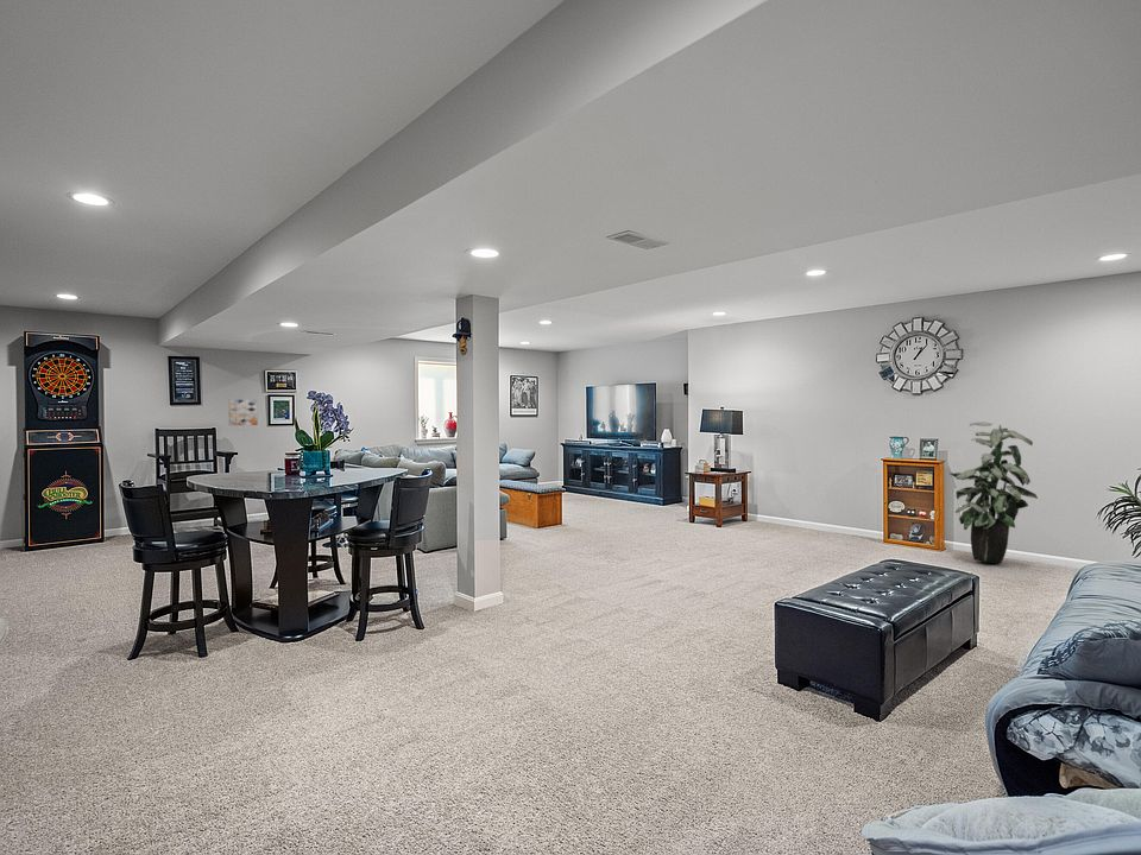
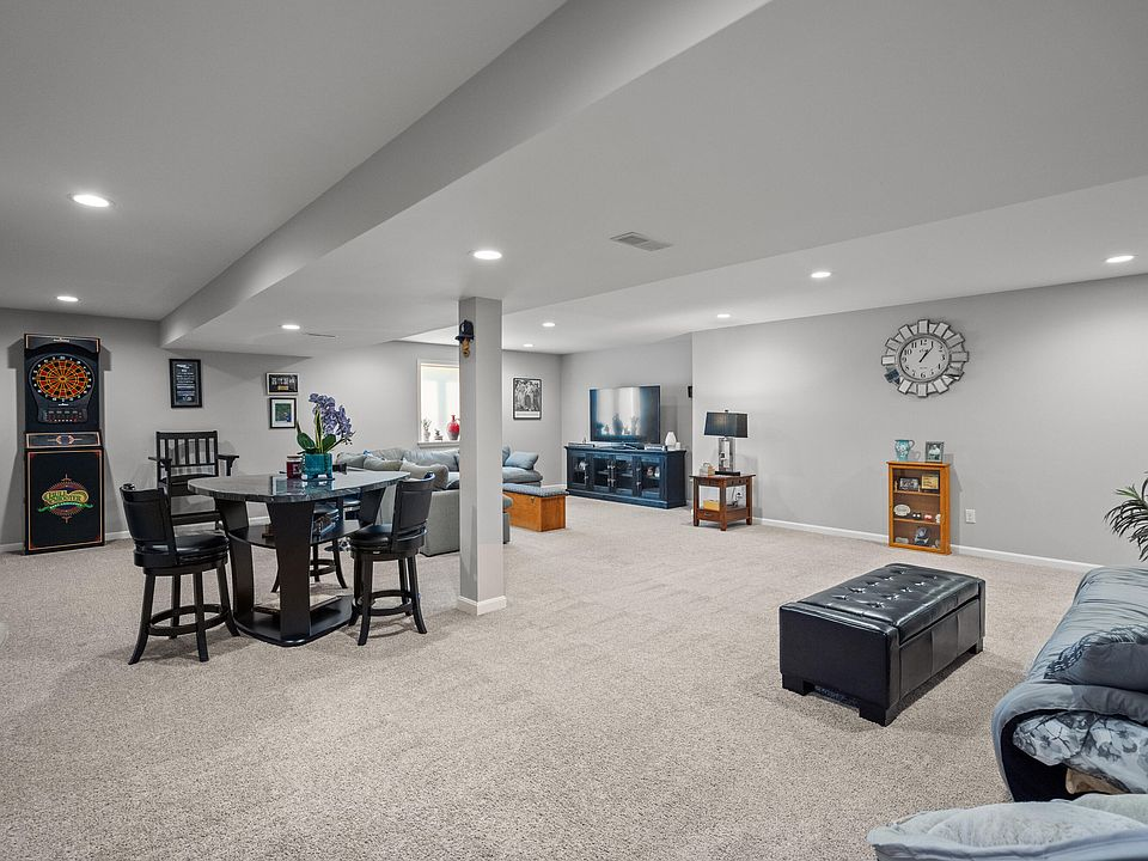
- wall art [227,398,259,426]
- indoor plant [948,420,1039,565]
